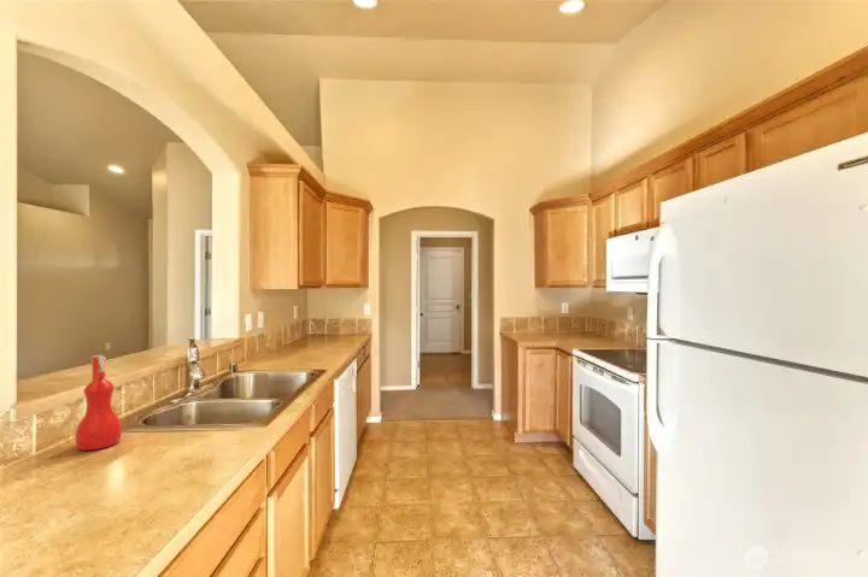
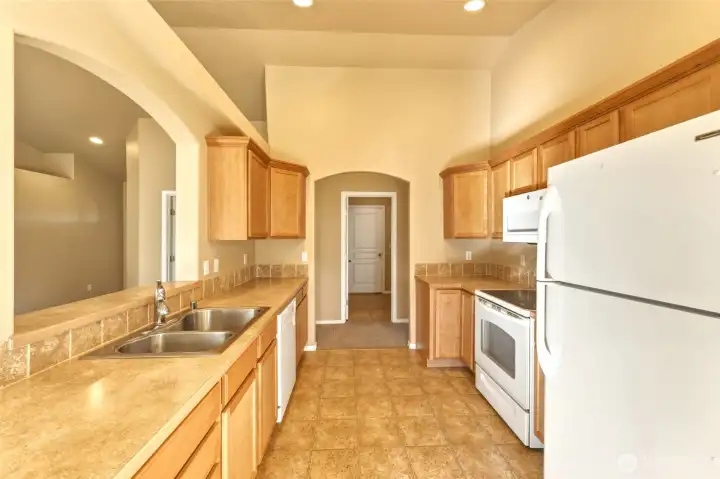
- spray bottle [74,354,123,452]
